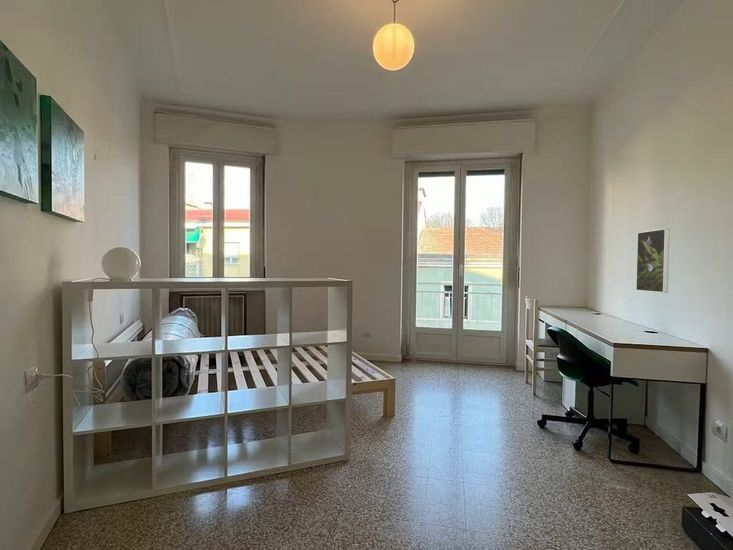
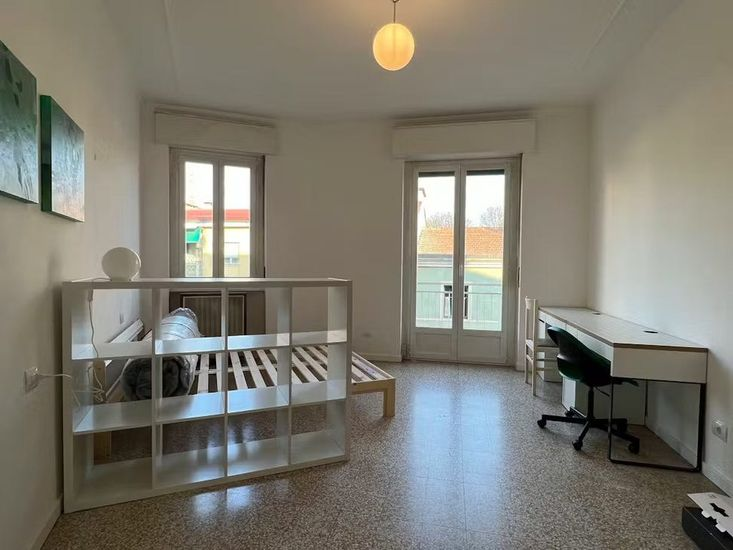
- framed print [635,228,670,294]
